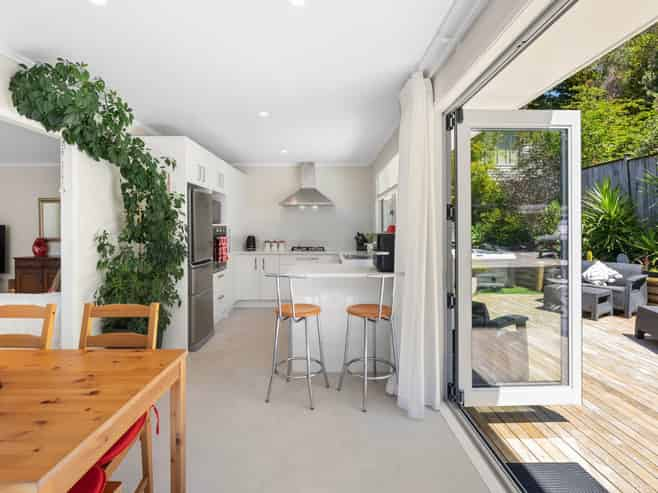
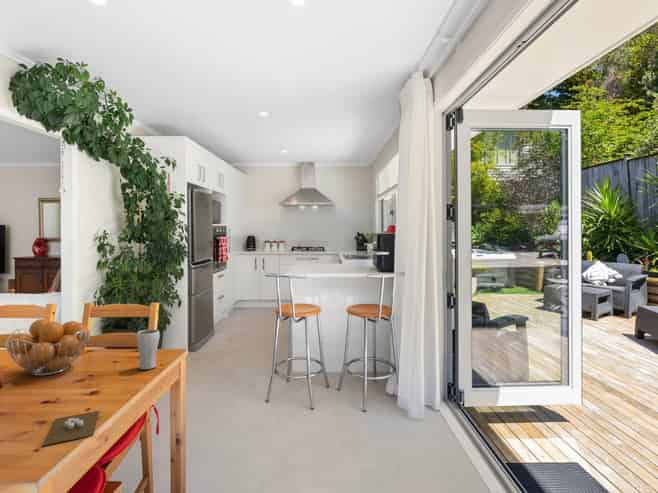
+ drinking glass [136,328,161,370]
+ fruit basket [4,318,91,377]
+ candle [41,410,100,447]
